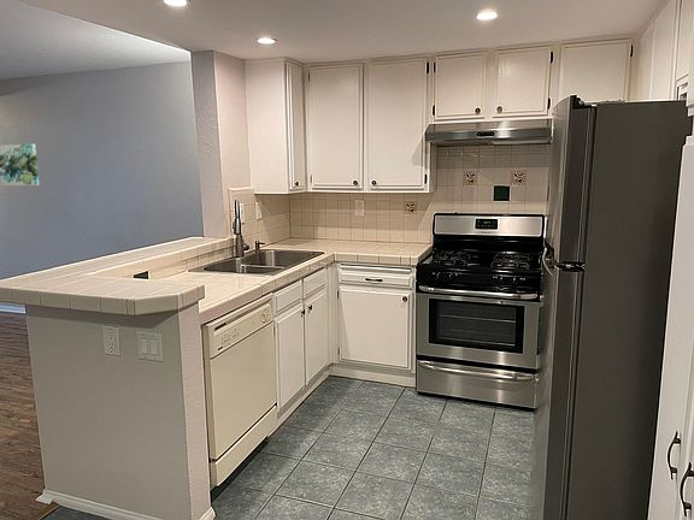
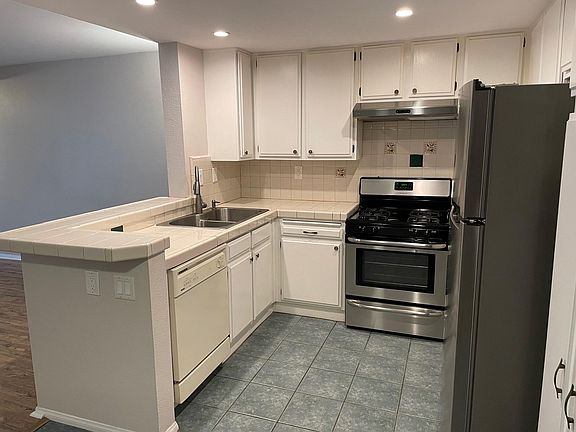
- wall art [0,143,40,187]
